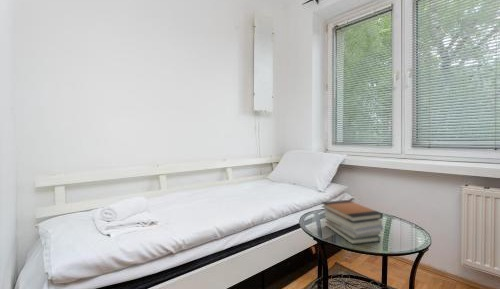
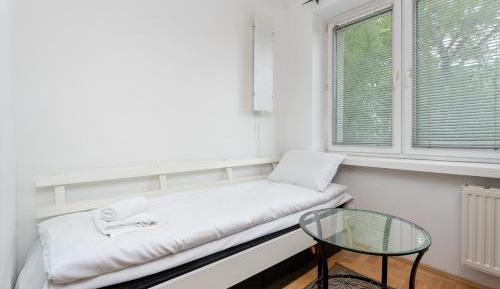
- book stack [320,199,384,245]
